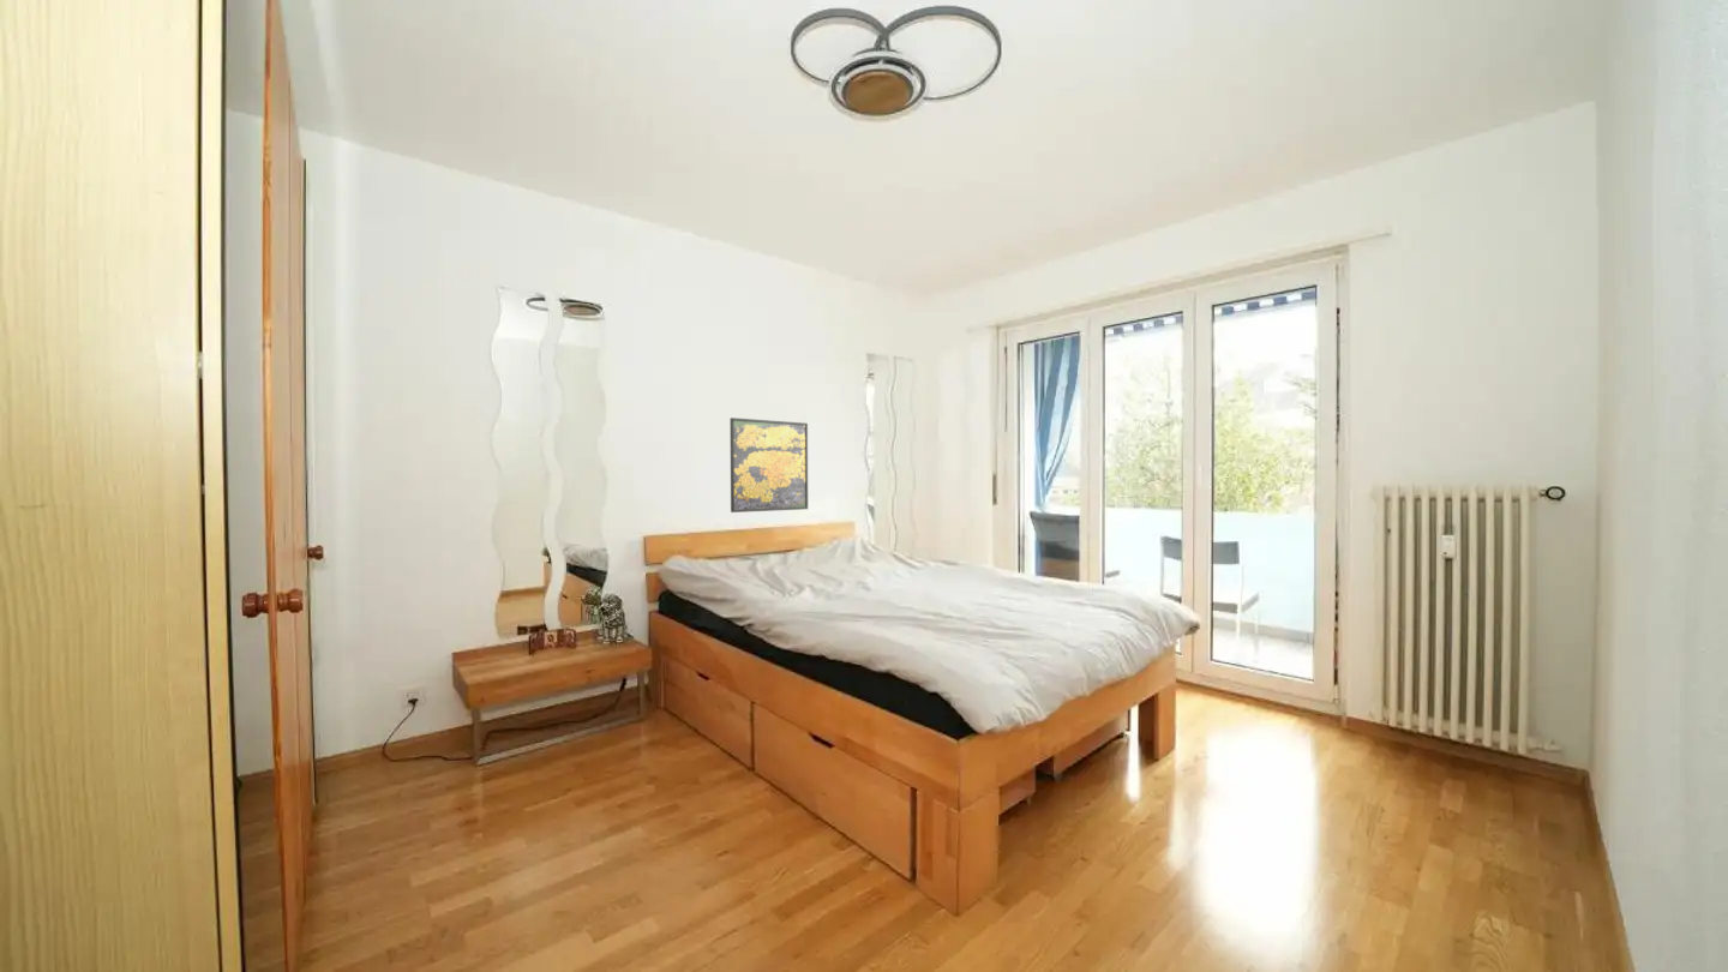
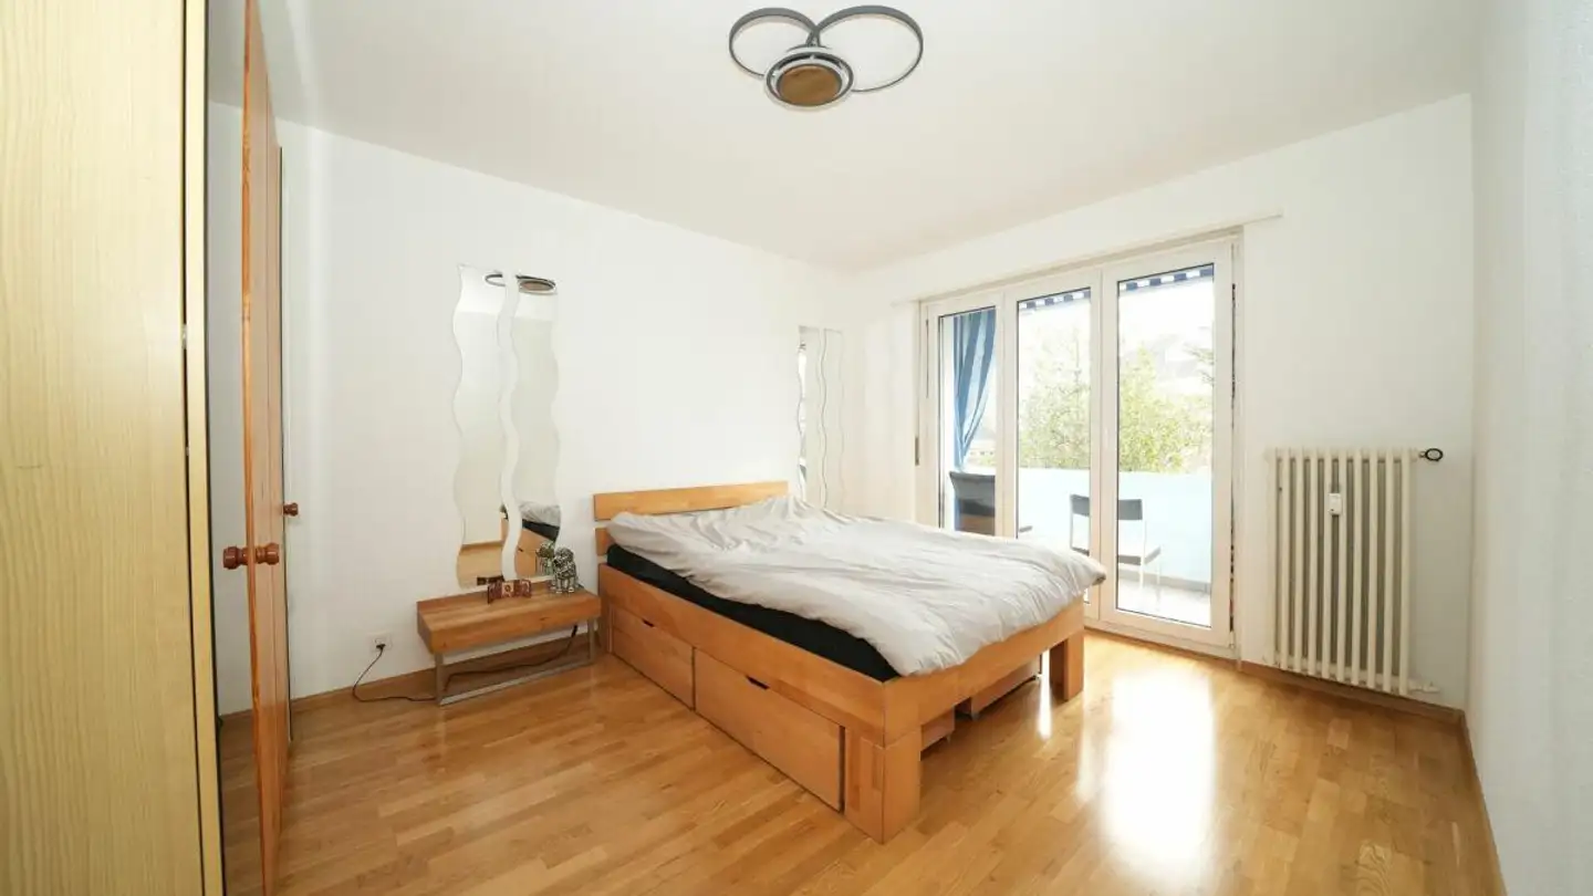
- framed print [730,416,809,514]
